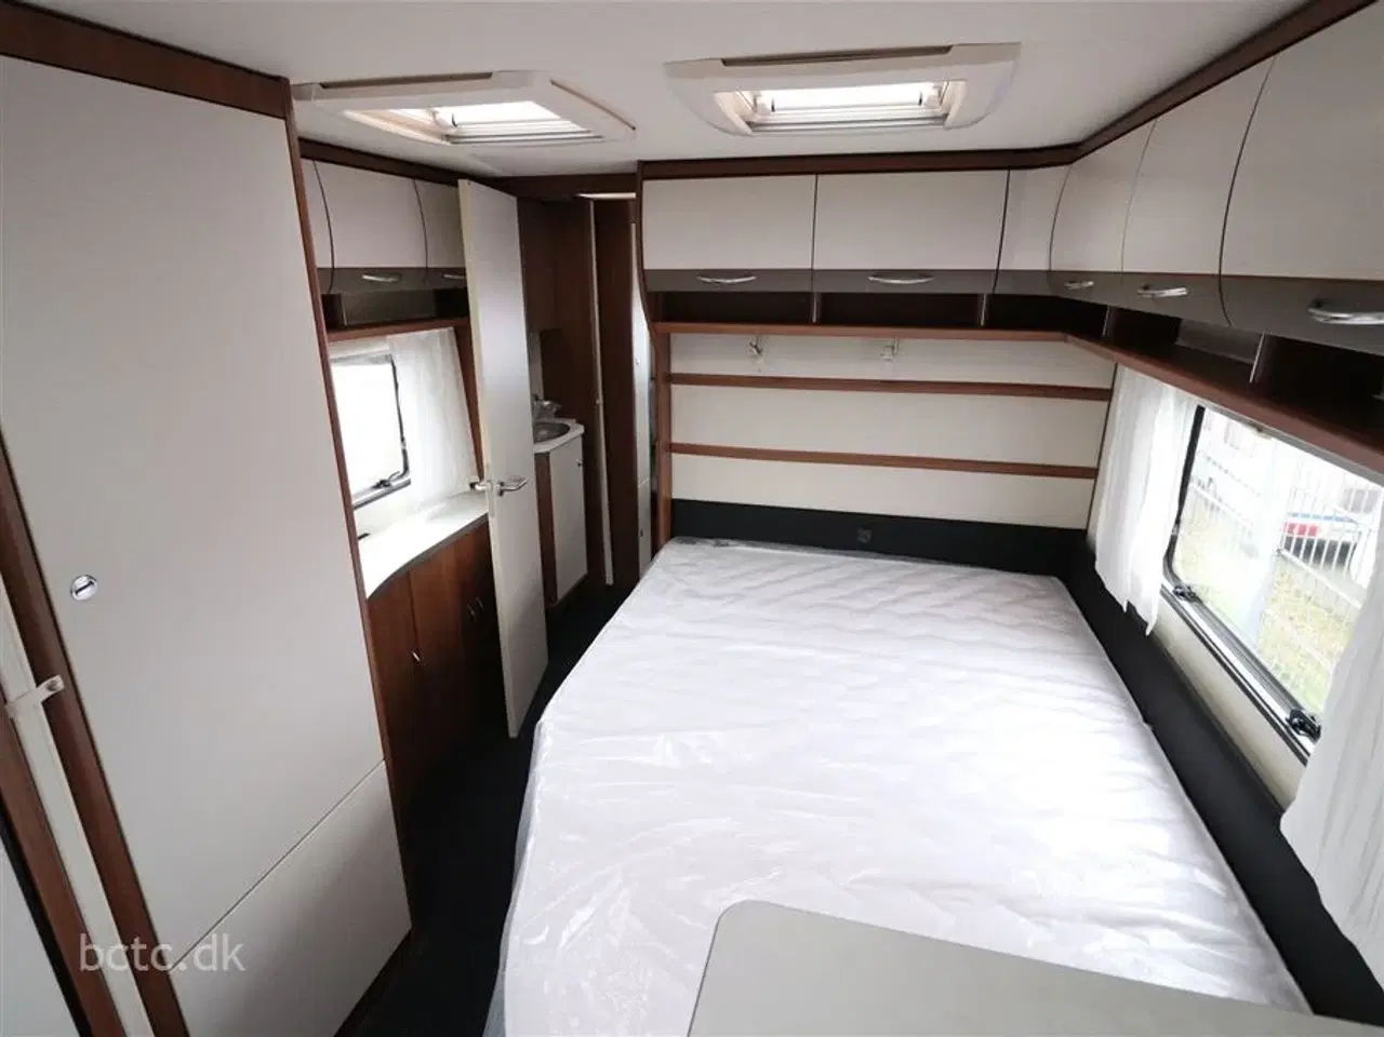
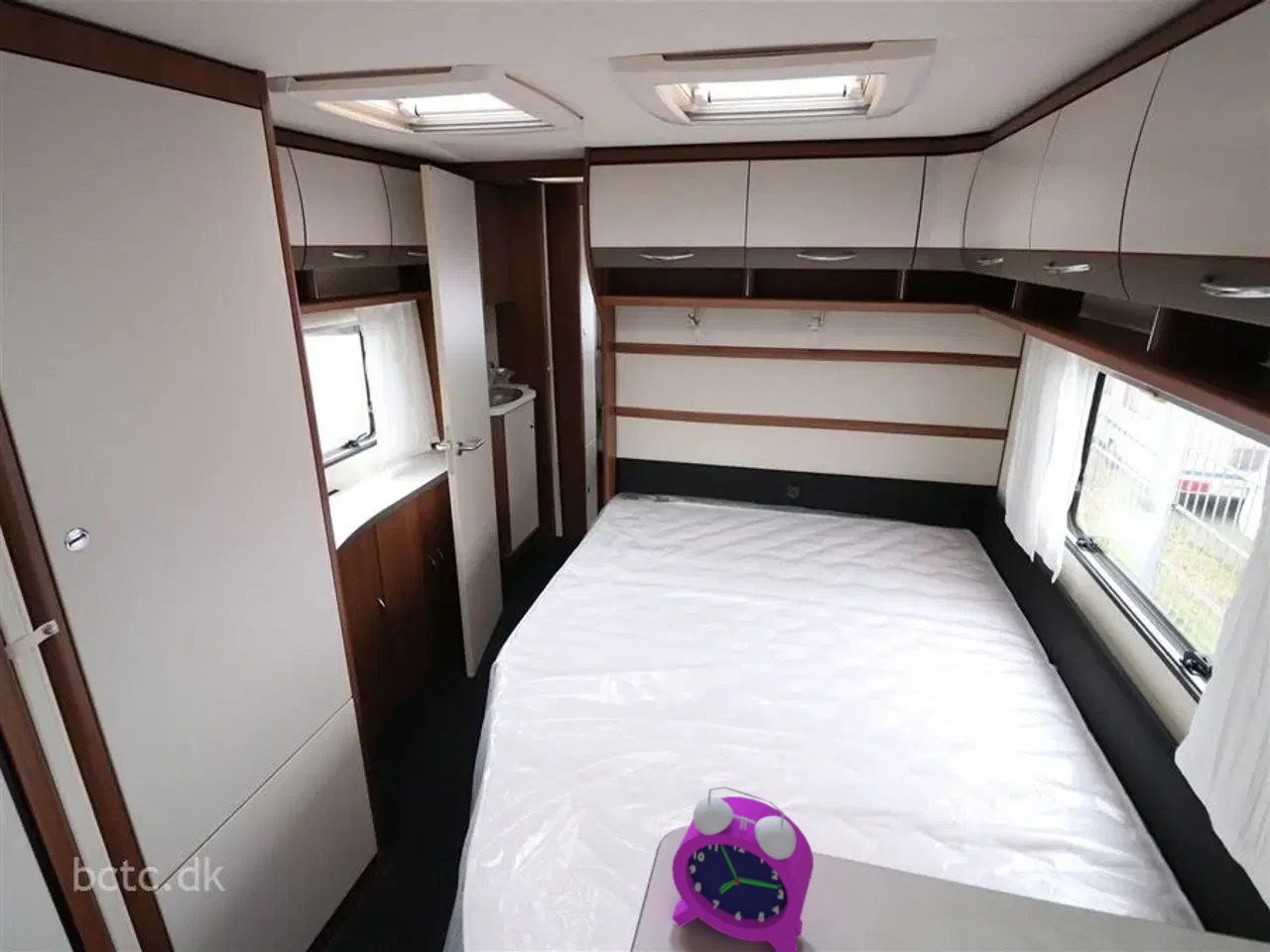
+ alarm clock [671,785,815,952]
